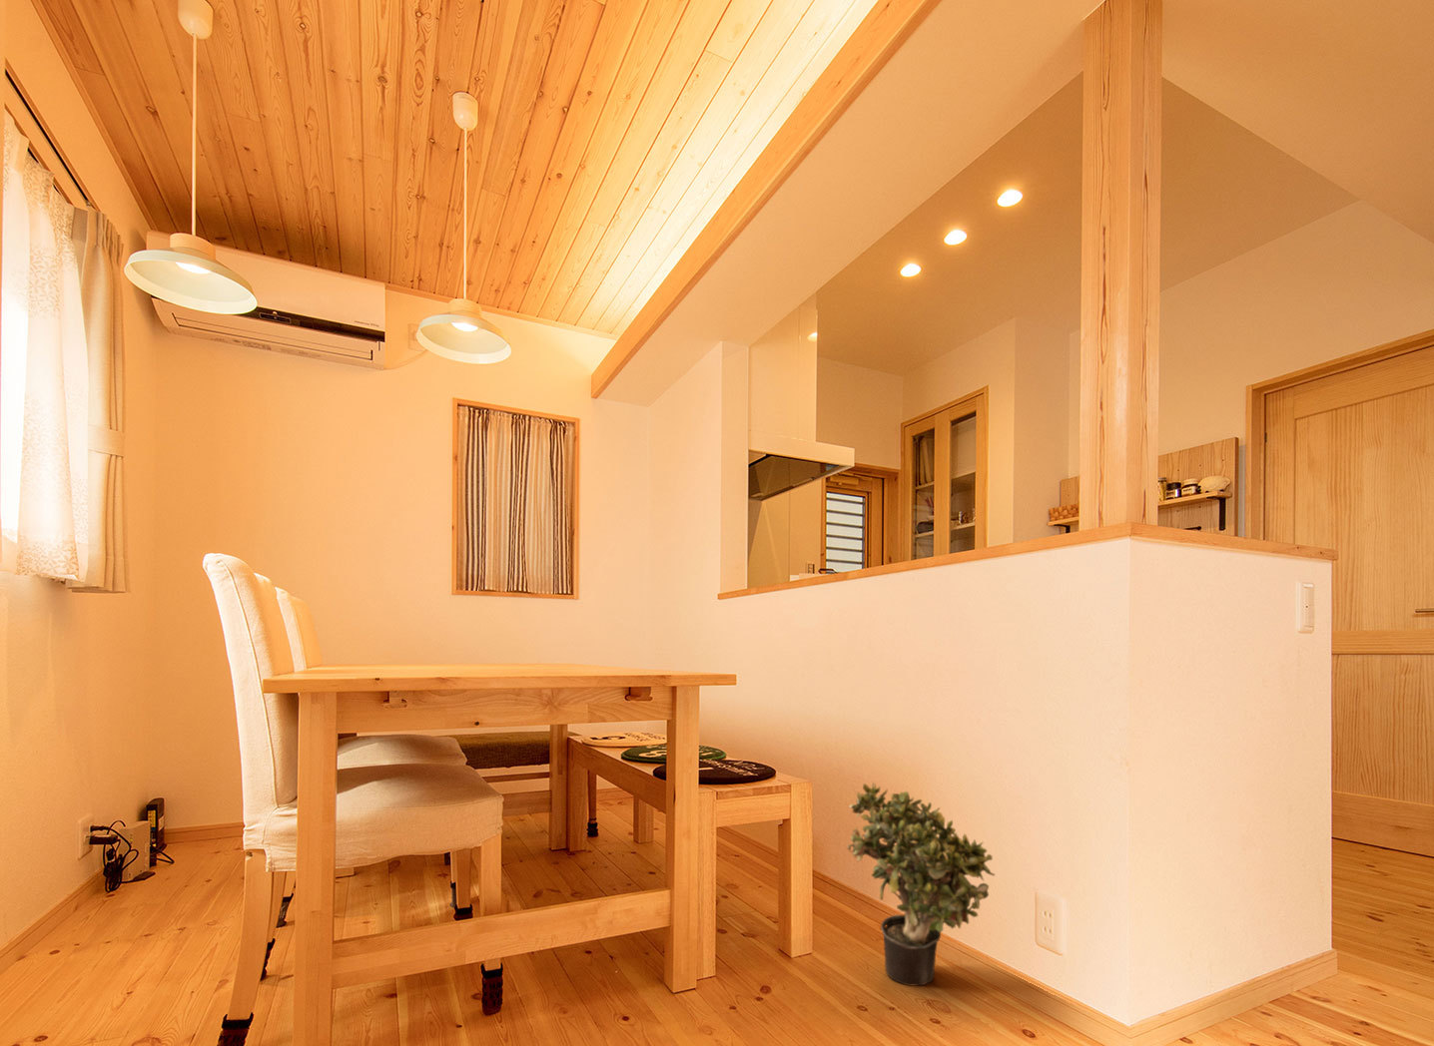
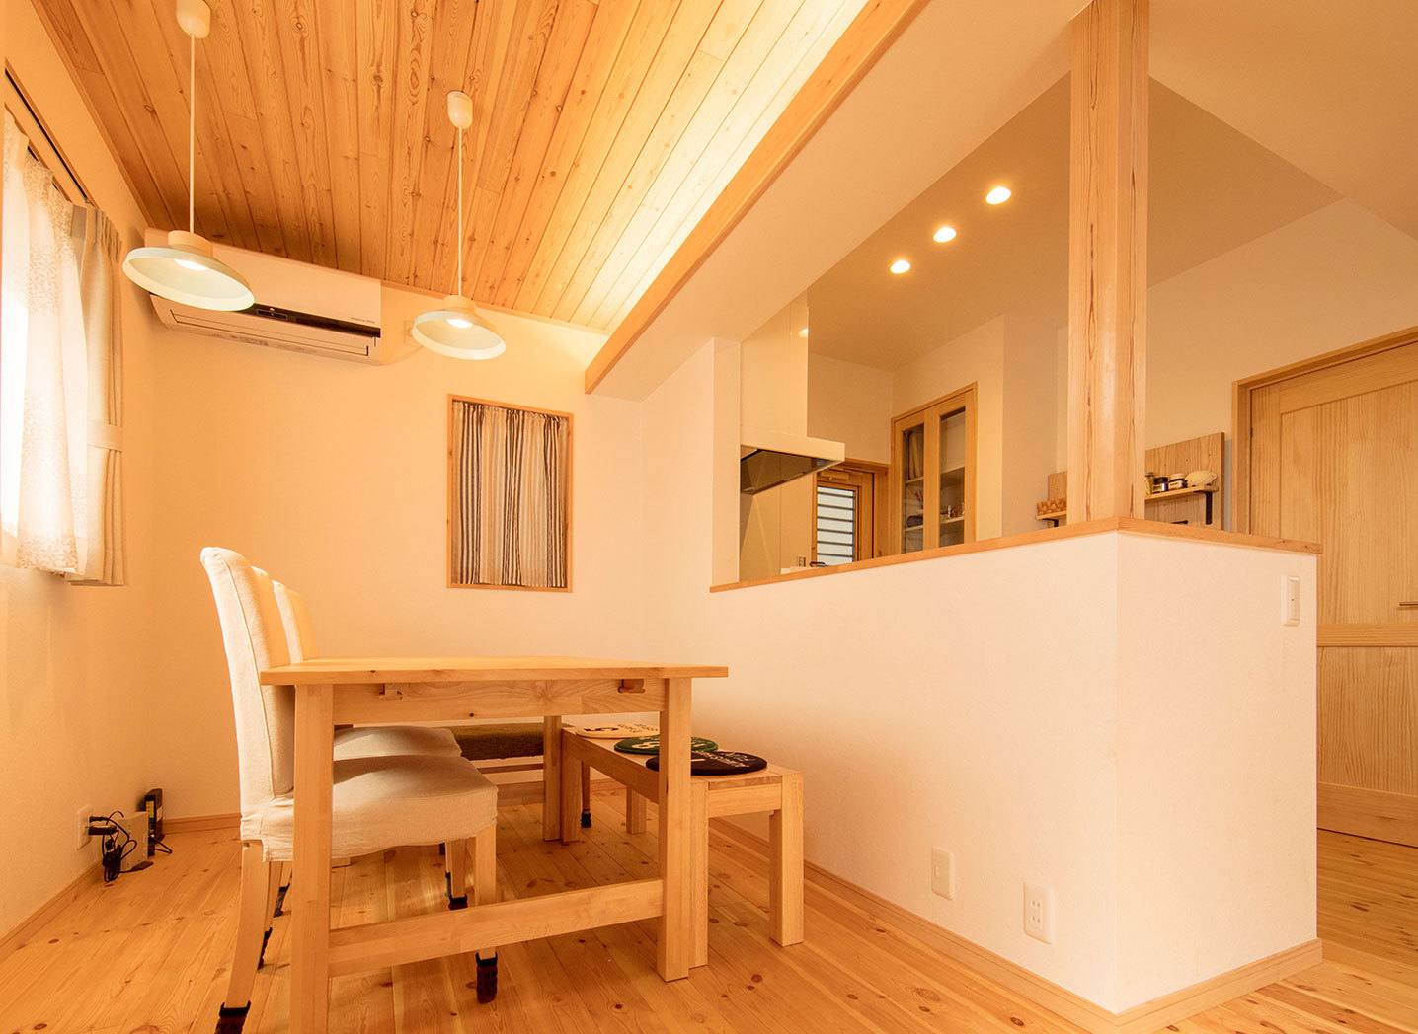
- potted plant [846,782,995,987]
